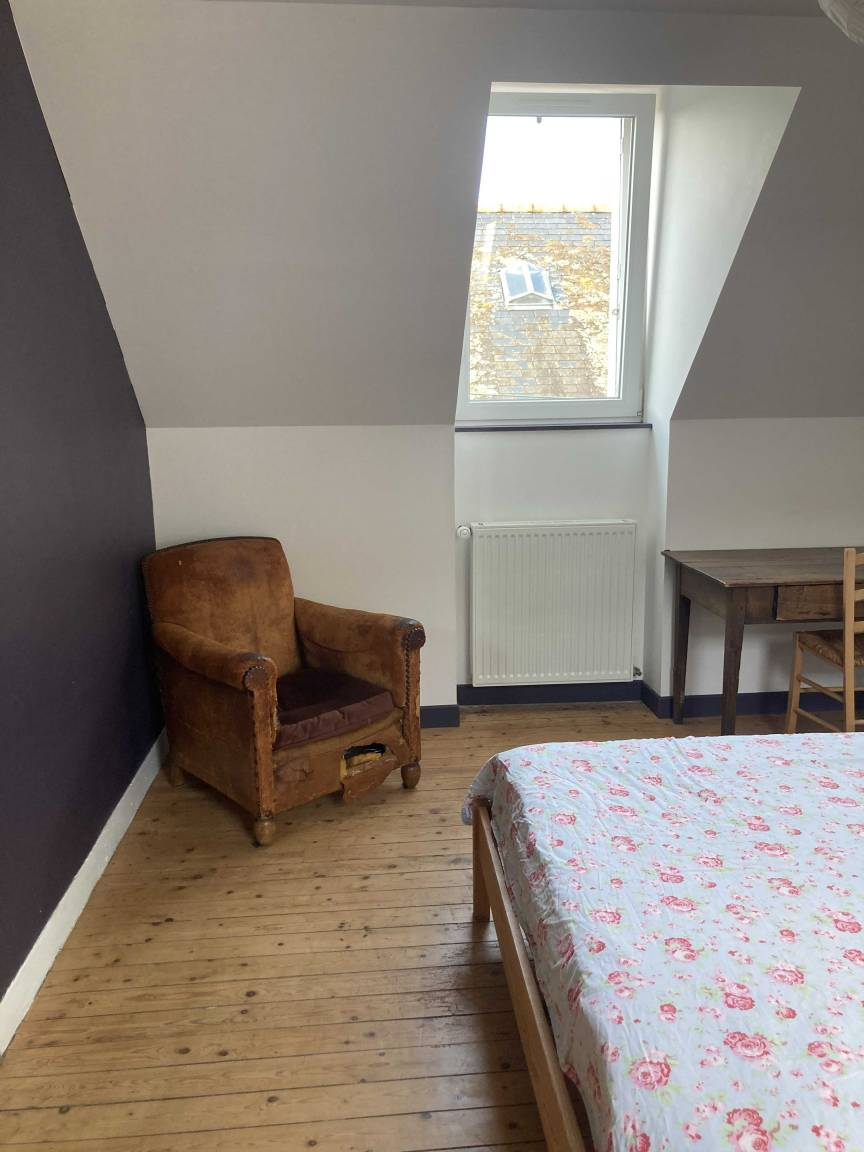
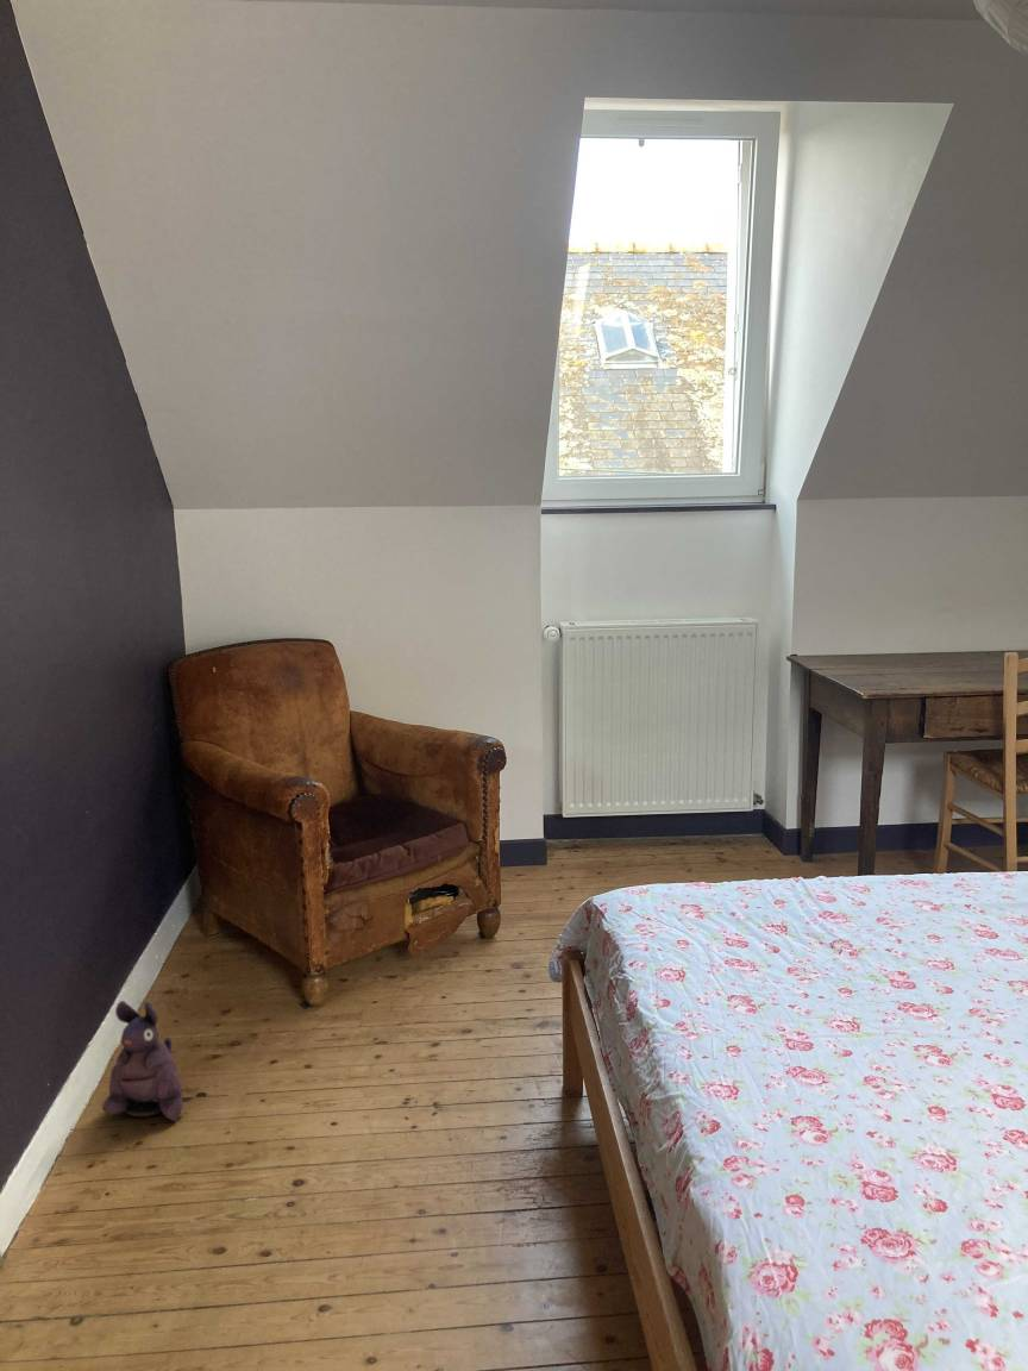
+ plush toy [101,1000,184,1122]
